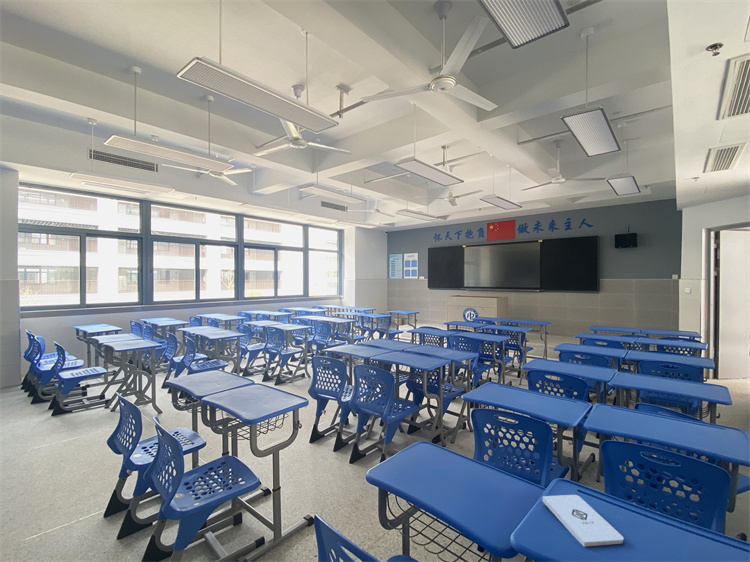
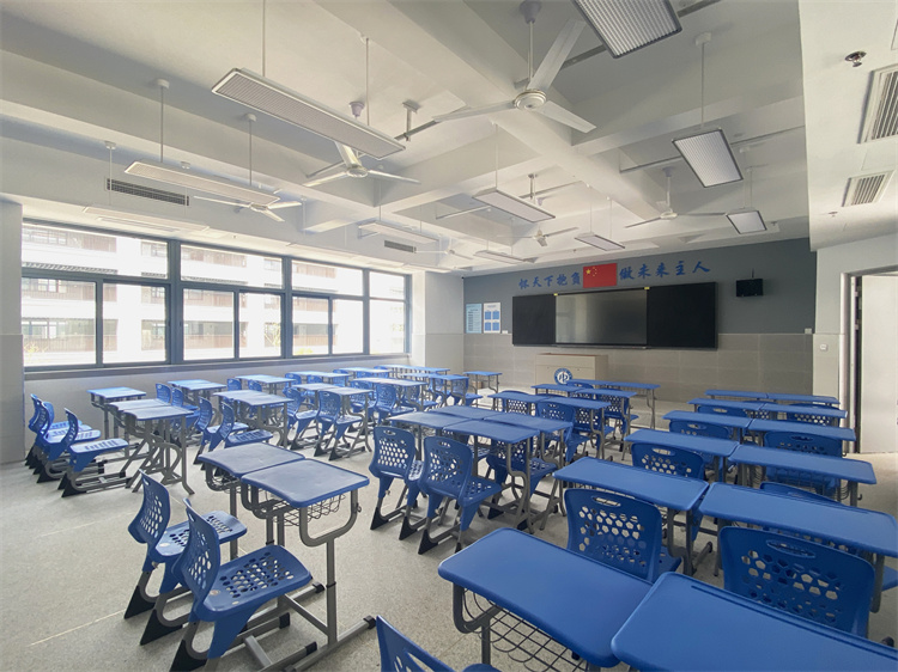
- notepad [542,494,625,548]
